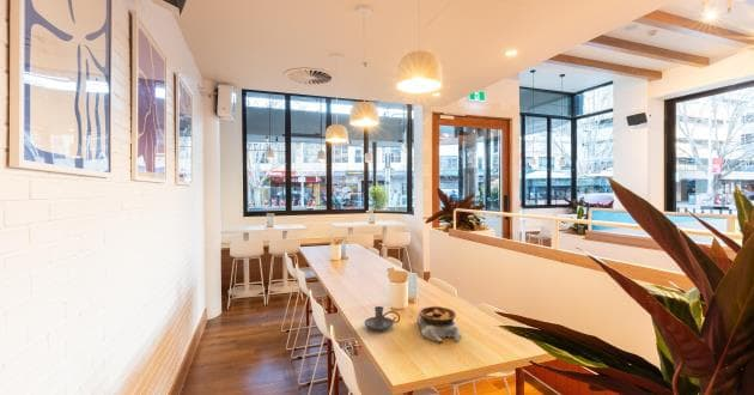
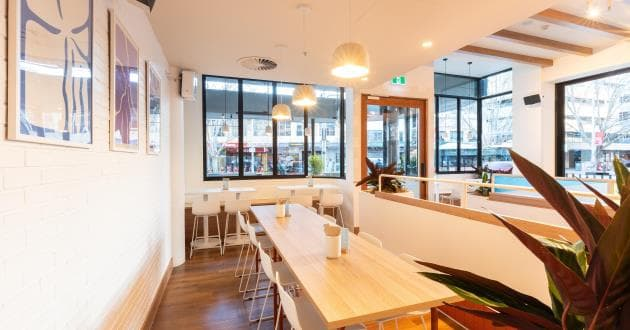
- bowl [415,305,463,344]
- candle holder [364,305,401,332]
